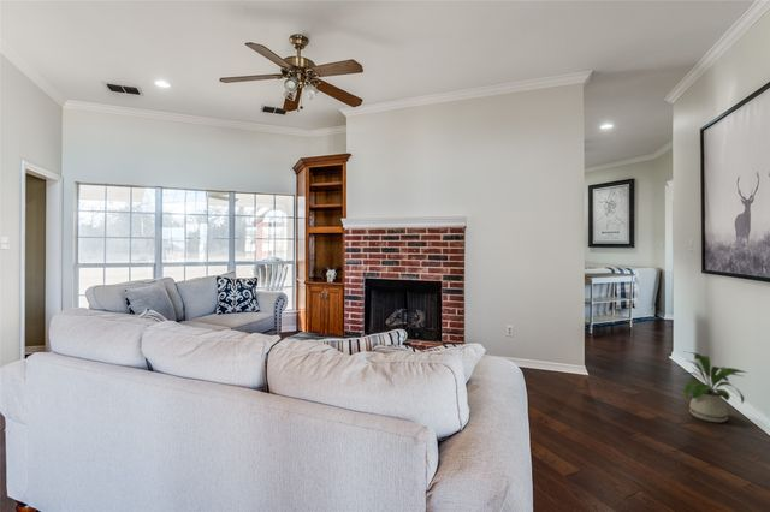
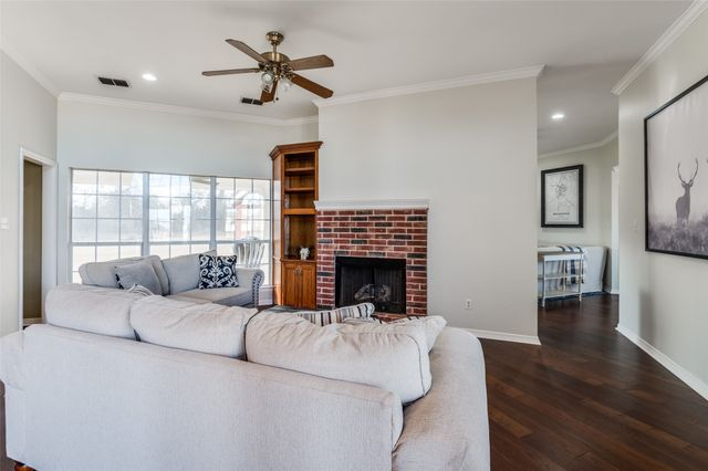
- house plant [677,350,747,423]
